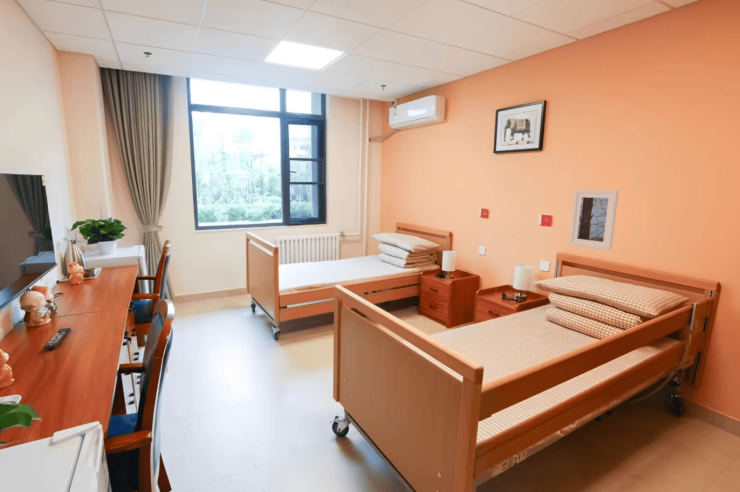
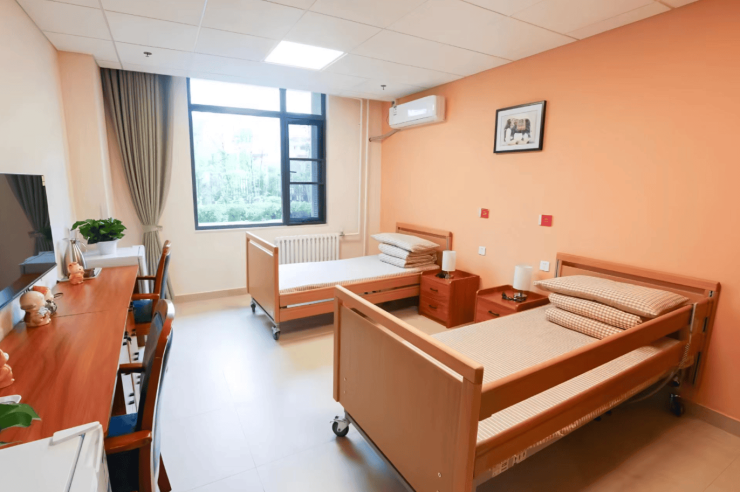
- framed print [568,189,620,251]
- remote control [43,327,72,351]
